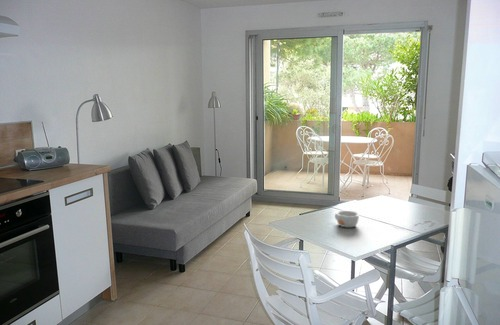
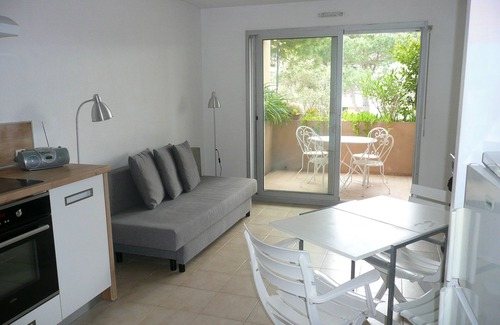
- bowl [334,210,360,228]
